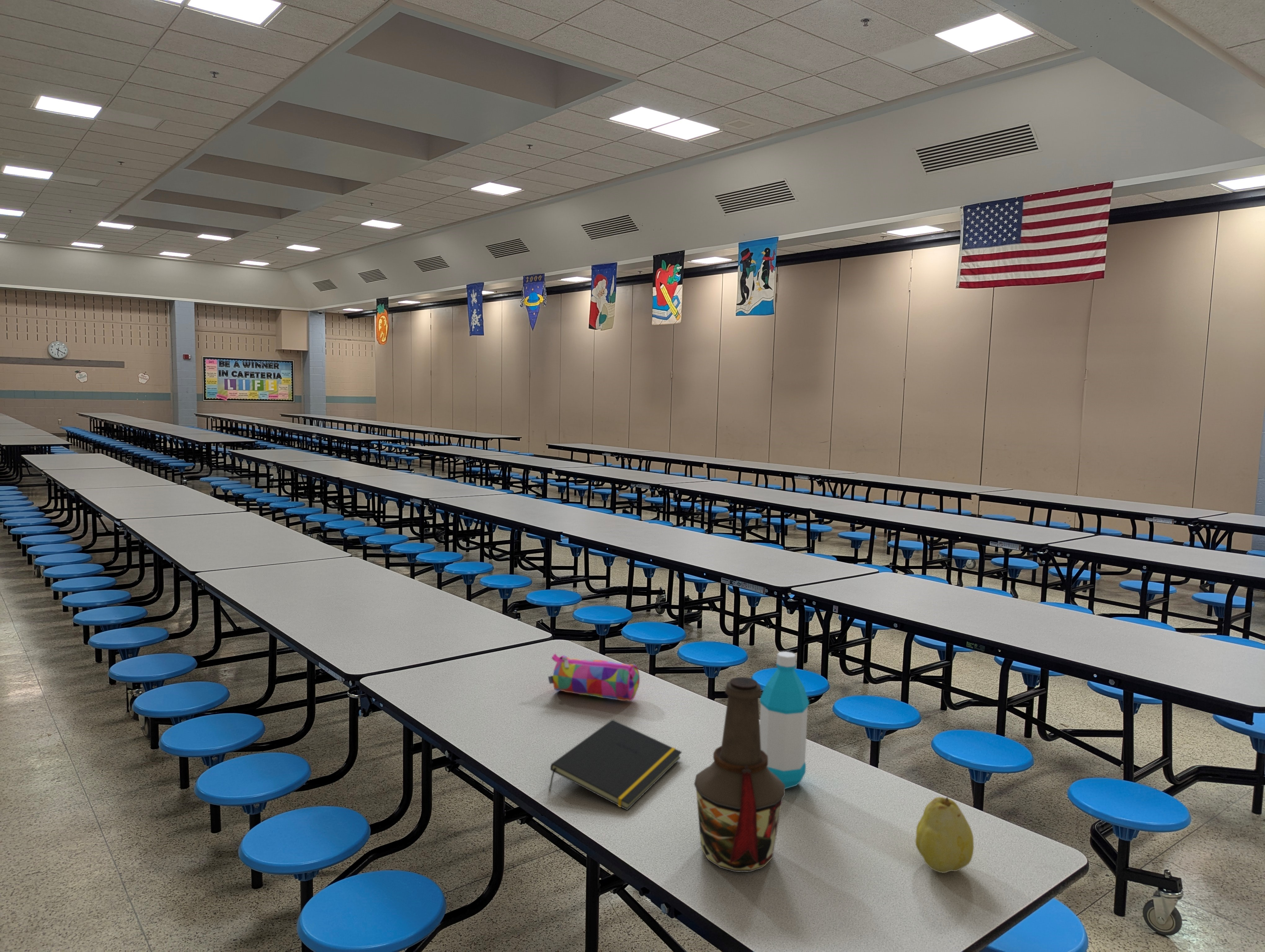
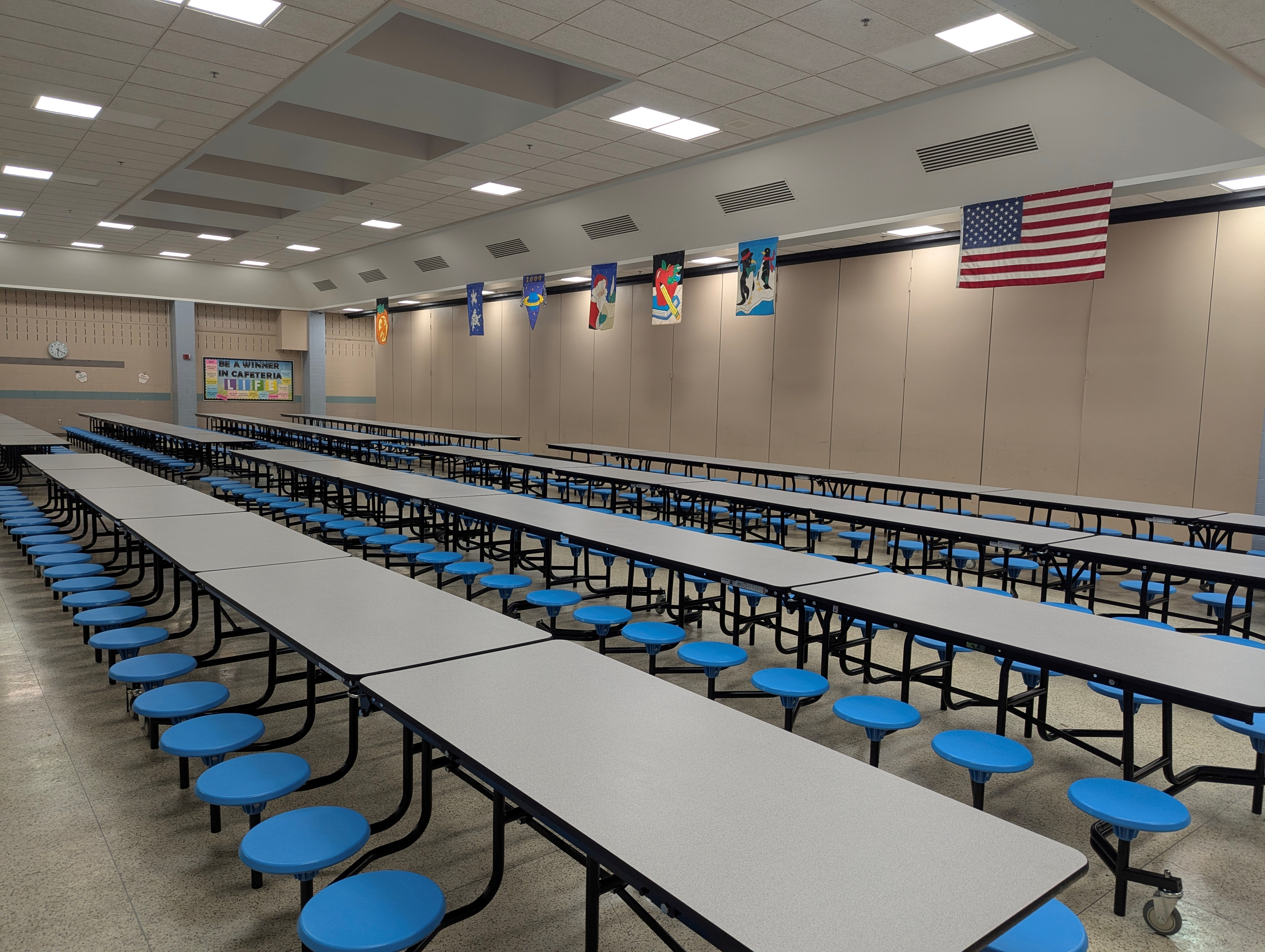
- water bottle [759,651,810,789]
- fruit [915,797,974,873]
- bottle [694,677,785,872]
- notepad [548,719,682,811]
- pencil case [548,653,640,701]
